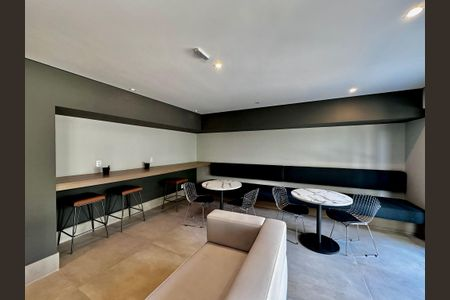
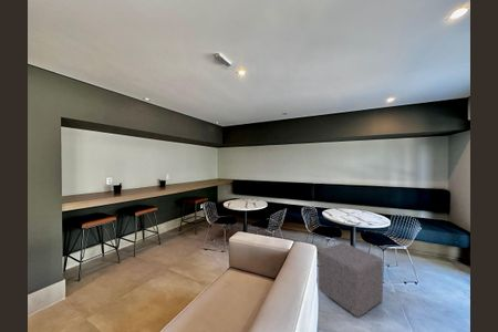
+ ottoman [318,241,384,318]
